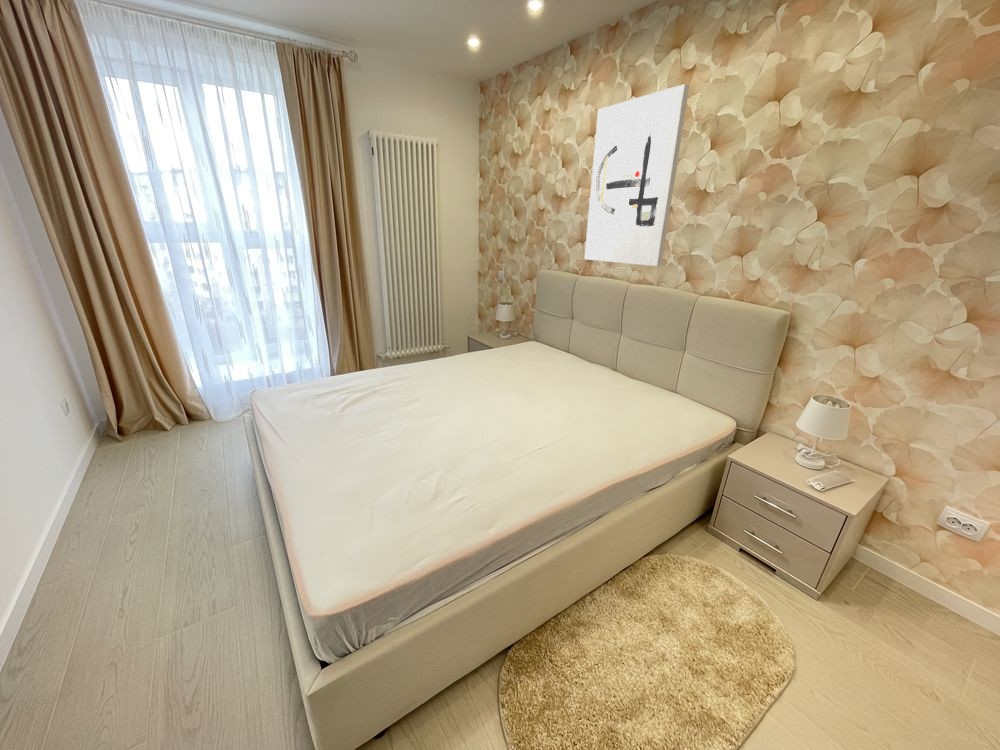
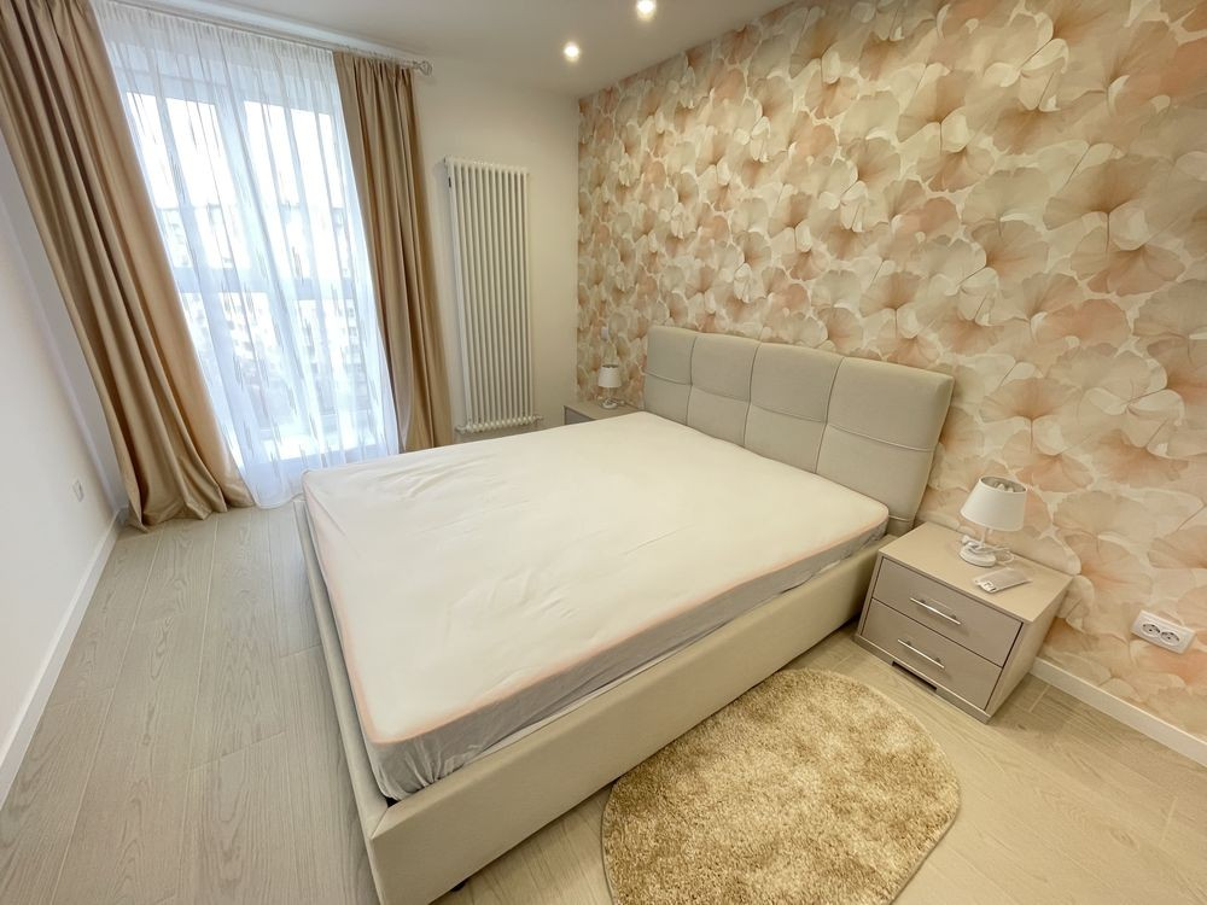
- wall art [584,83,690,267]
